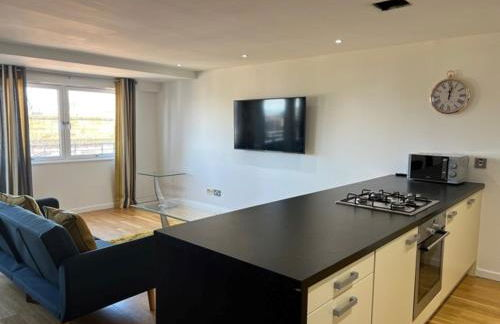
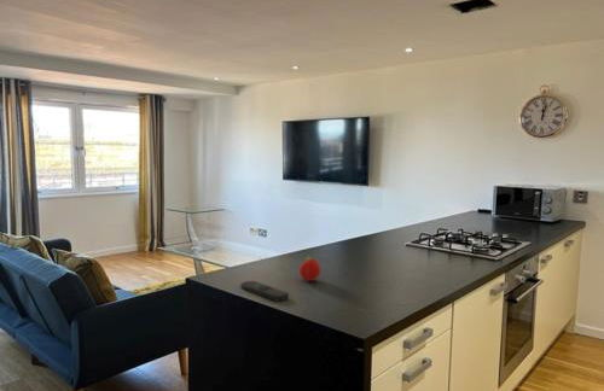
+ remote control [239,280,290,302]
+ fruit [298,256,321,282]
